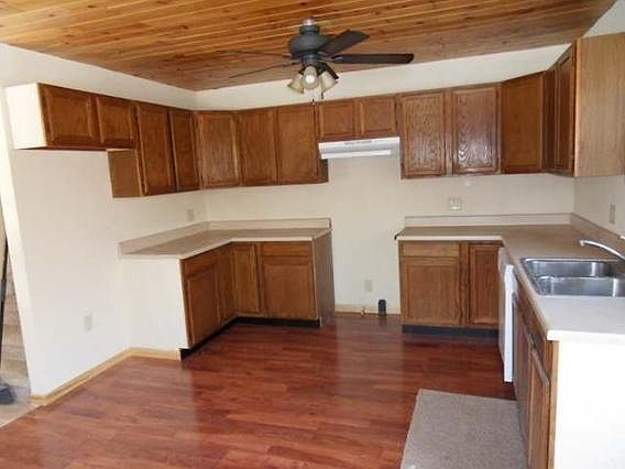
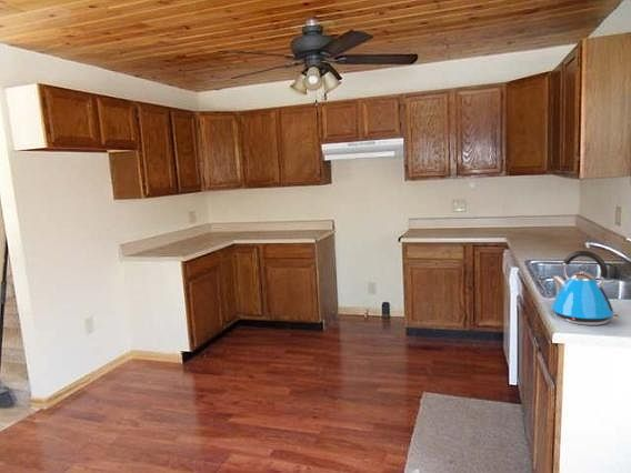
+ kettle [550,250,620,326]
